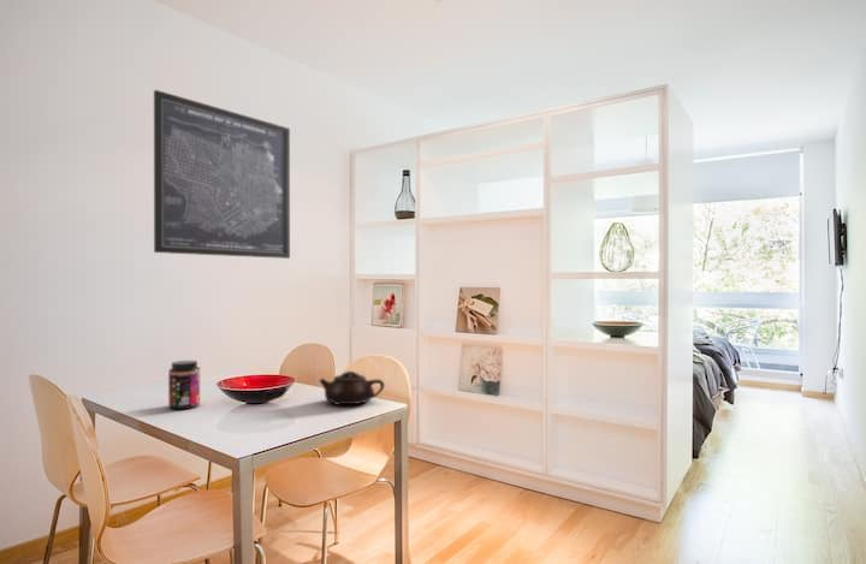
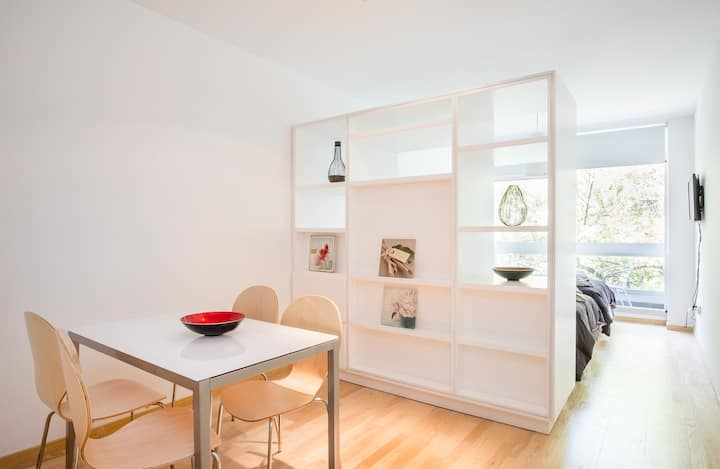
- jar [167,360,201,410]
- teapot [319,370,386,406]
- wall art [153,89,291,260]
